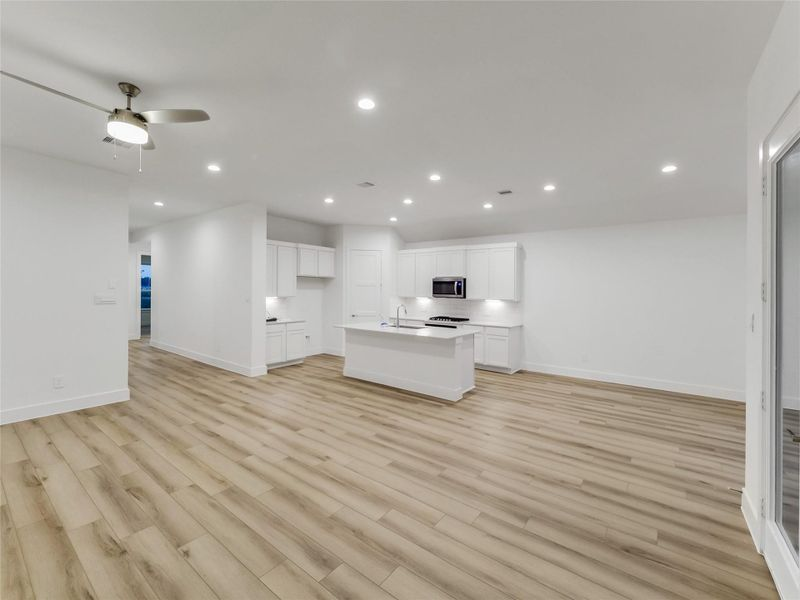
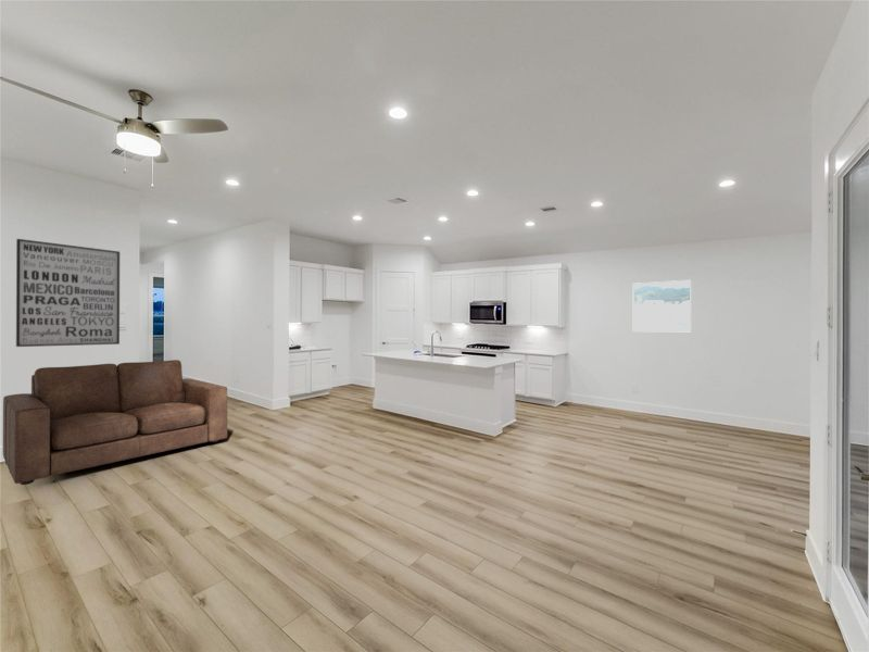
+ sofa [2,359,228,486]
+ wall art [15,238,121,348]
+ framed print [632,279,692,333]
